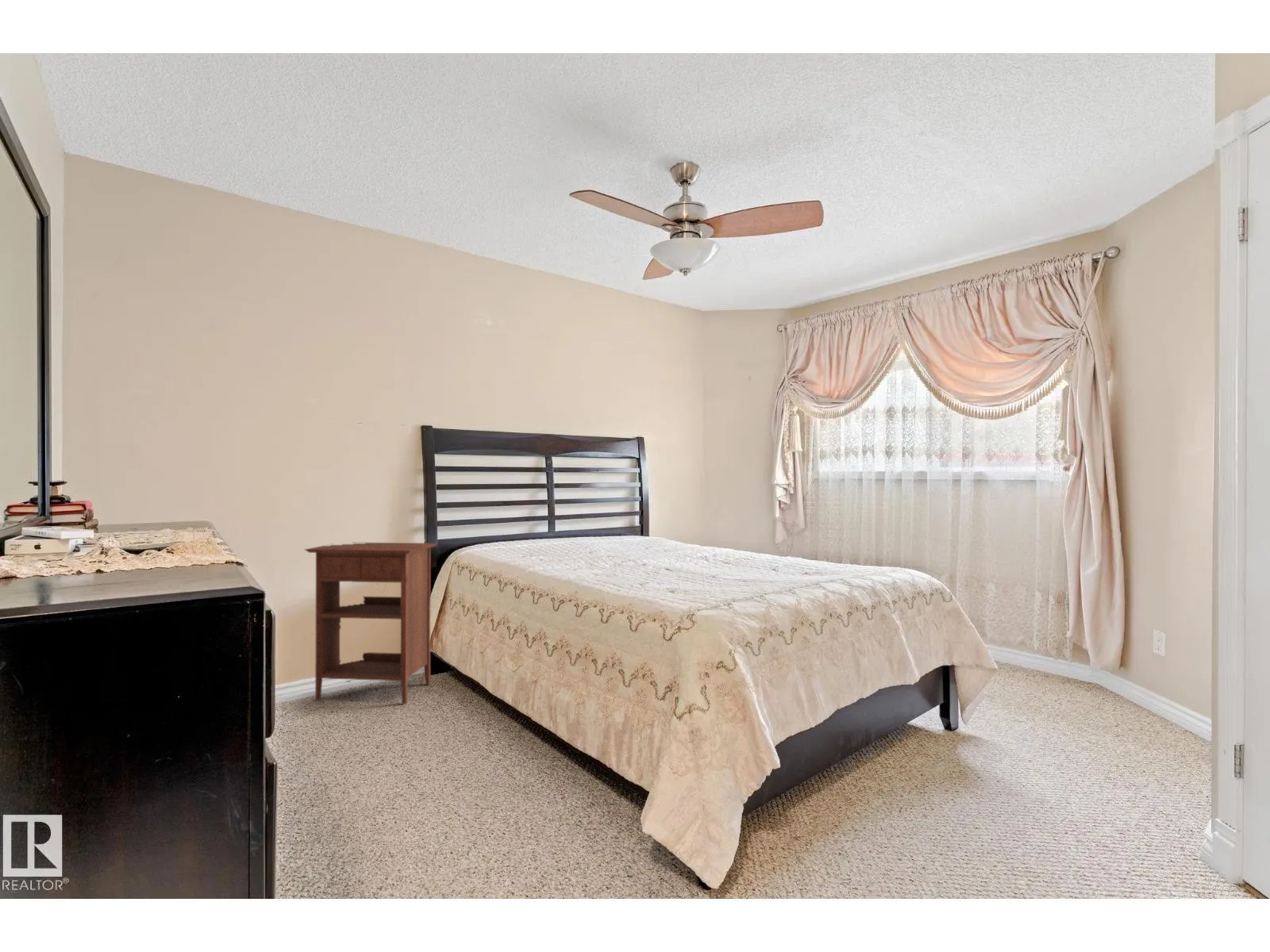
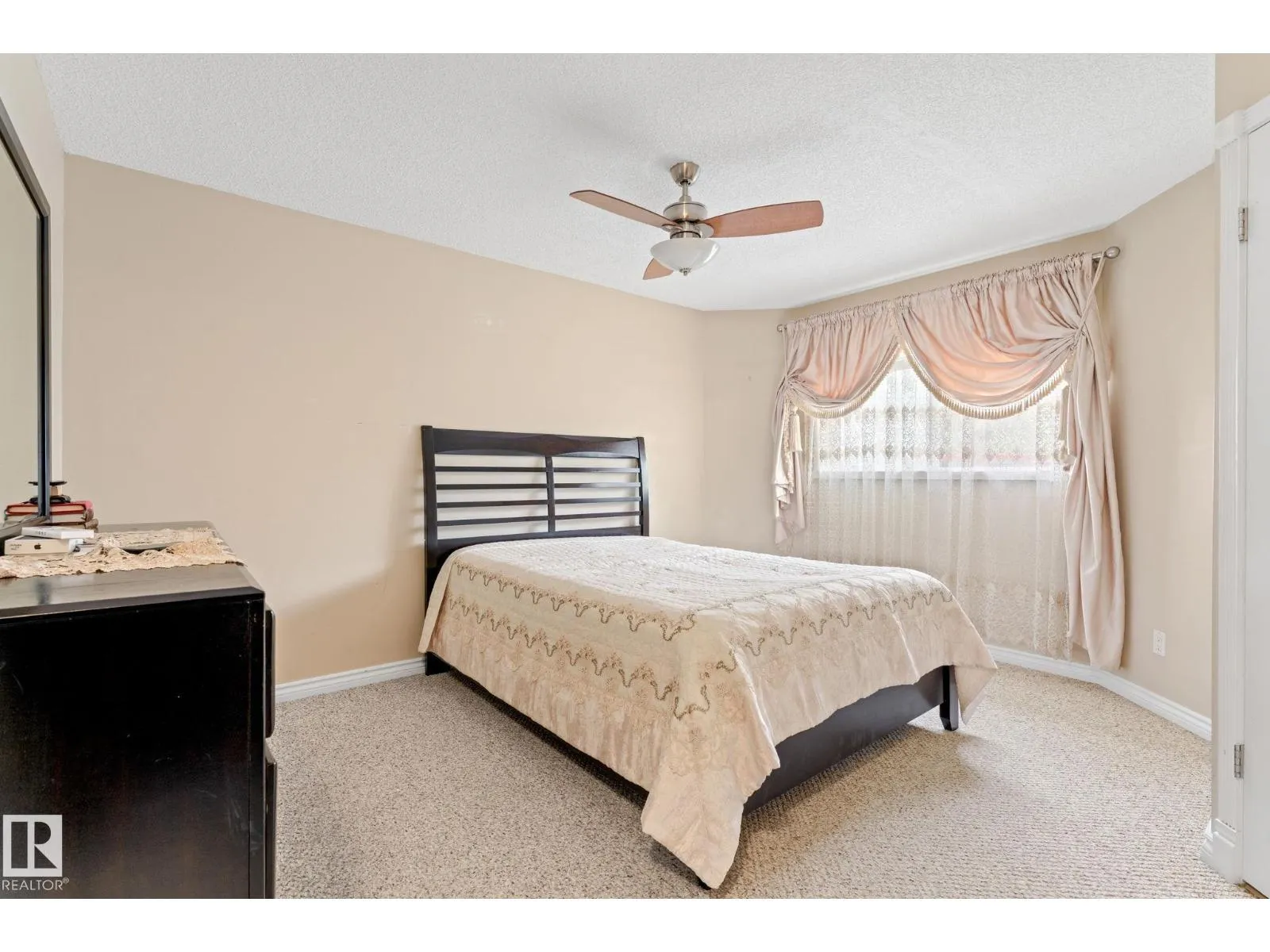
- nightstand [304,542,437,704]
